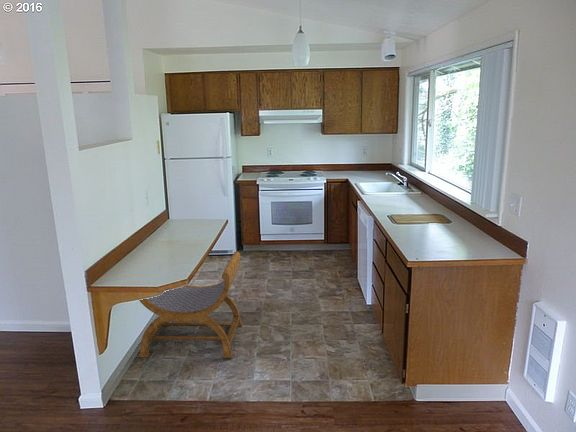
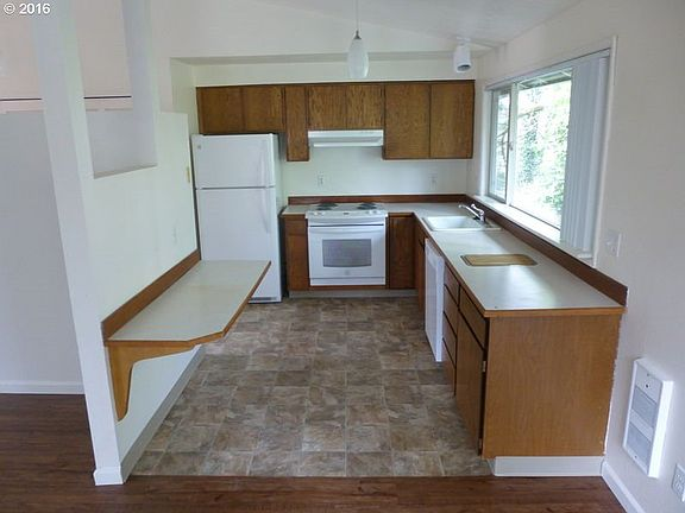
- stool [138,250,243,359]
